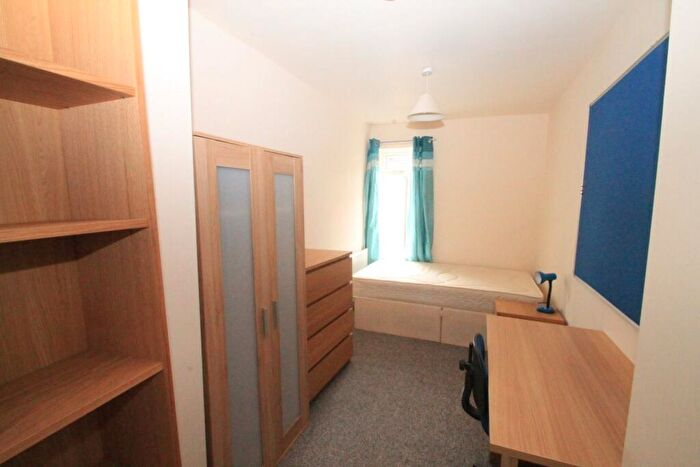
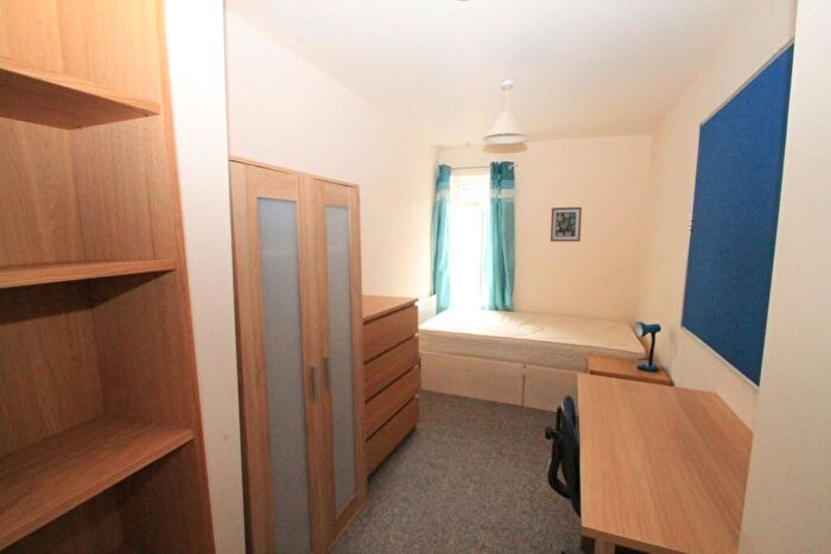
+ wall art [550,206,583,243]
